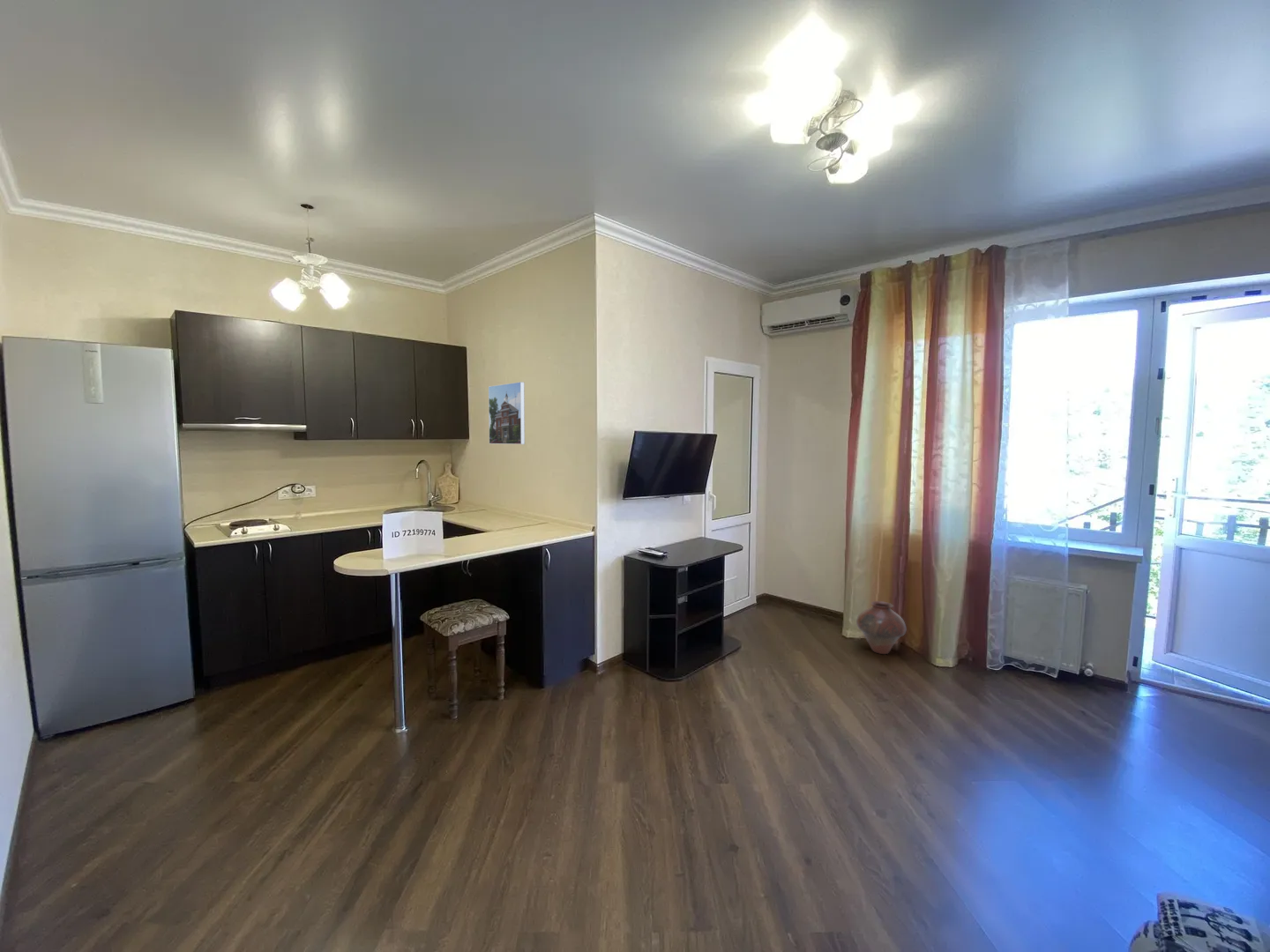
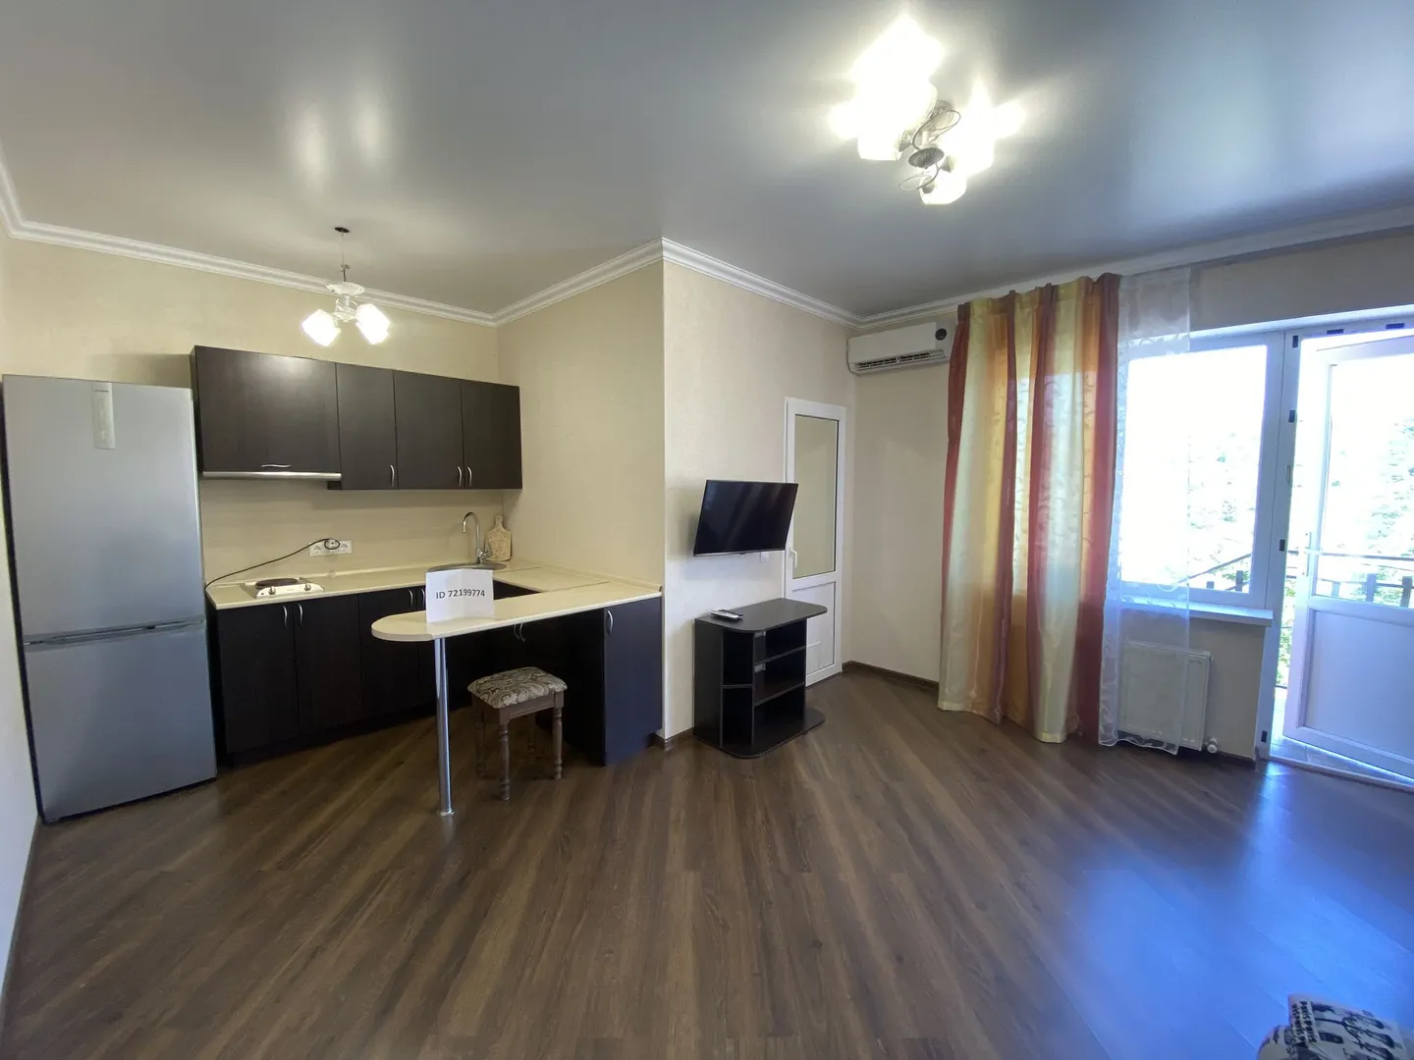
- vase [855,600,907,655]
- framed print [488,381,526,445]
